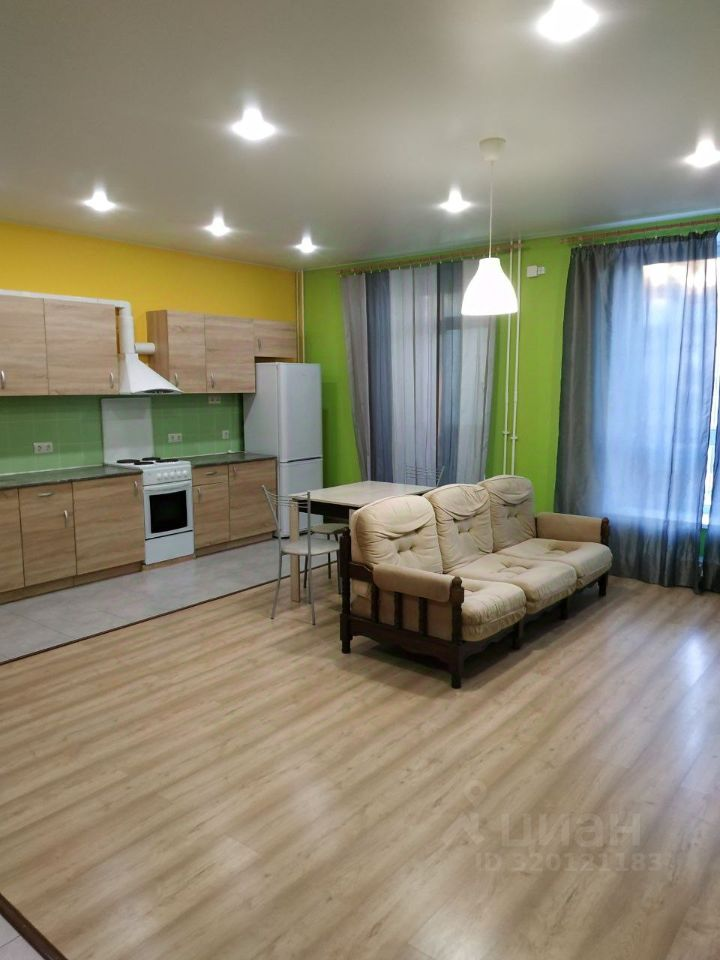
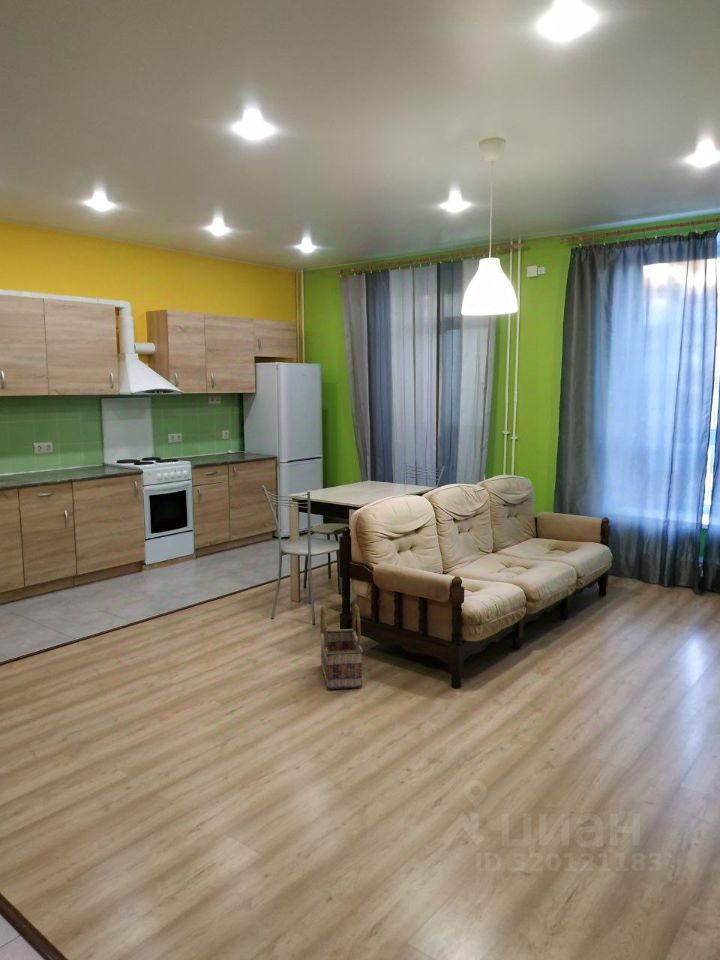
+ basket [319,603,364,690]
